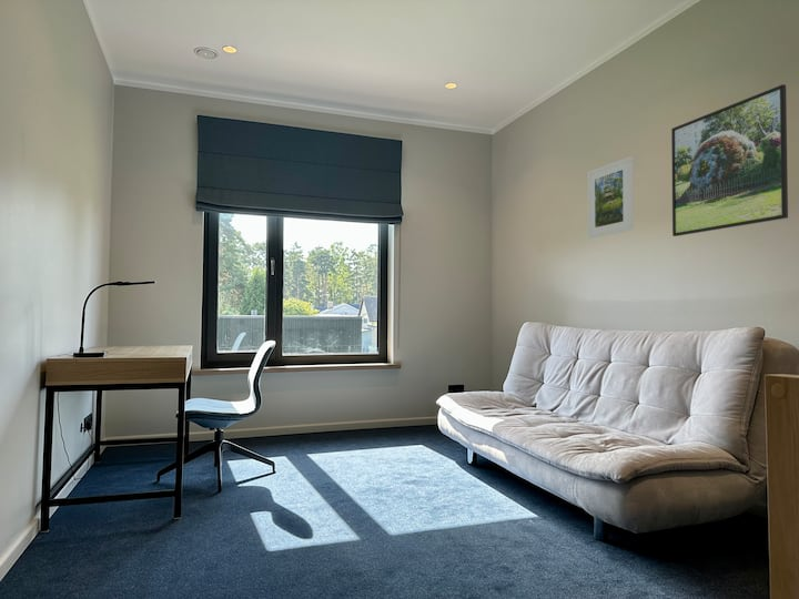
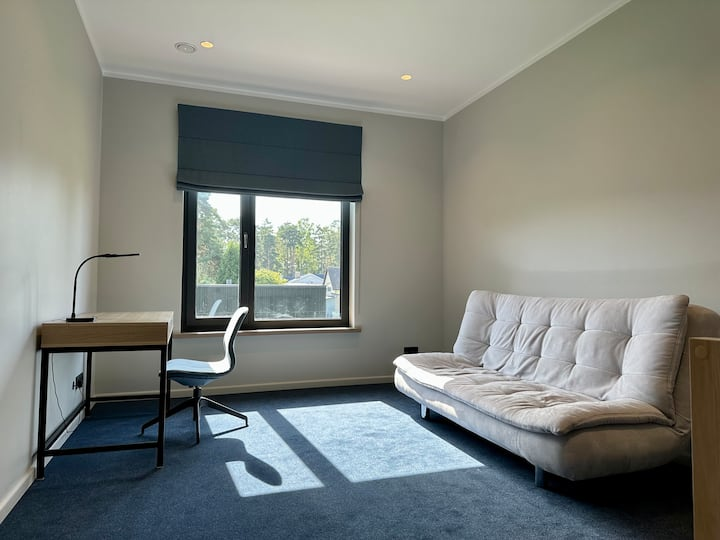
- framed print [587,155,635,240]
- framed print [670,83,789,237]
